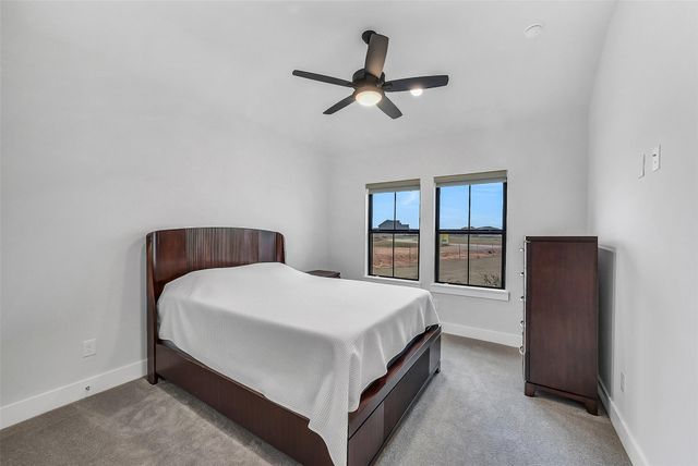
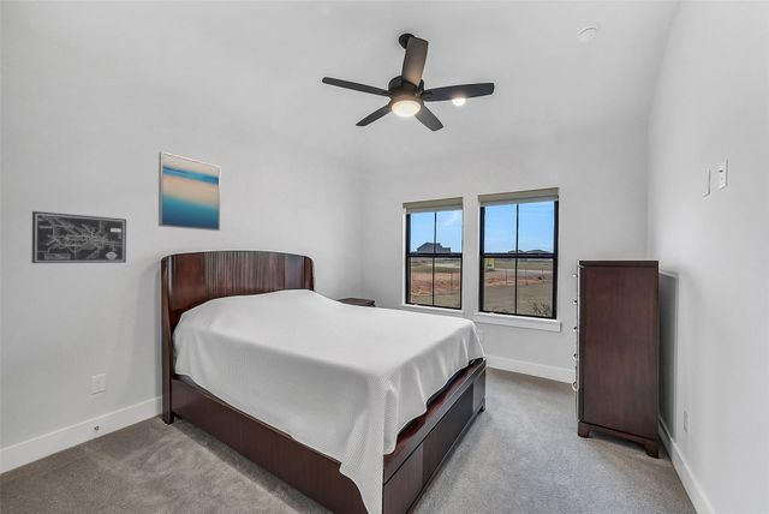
+ wall art [157,150,221,232]
+ wall art [31,210,127,264]
